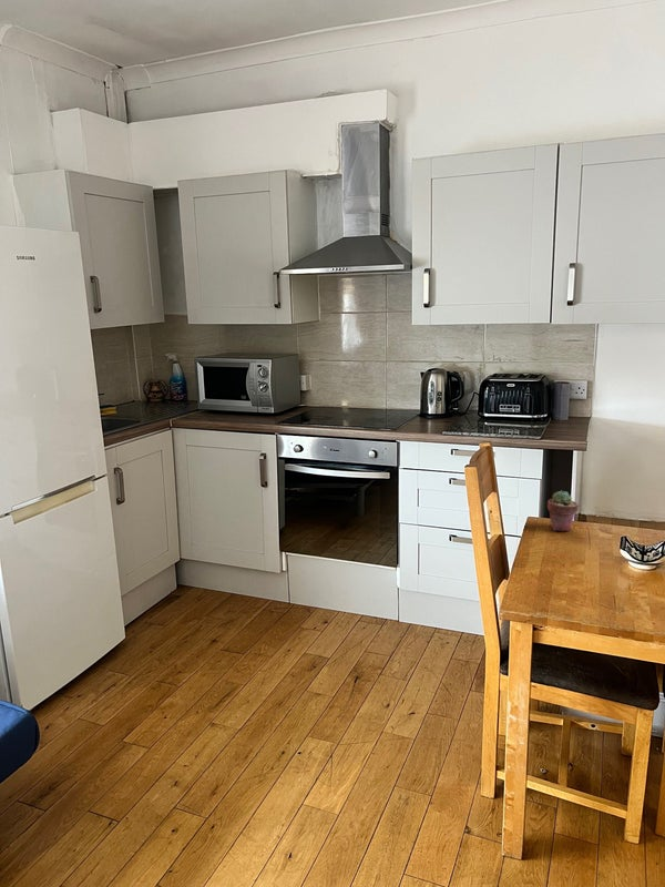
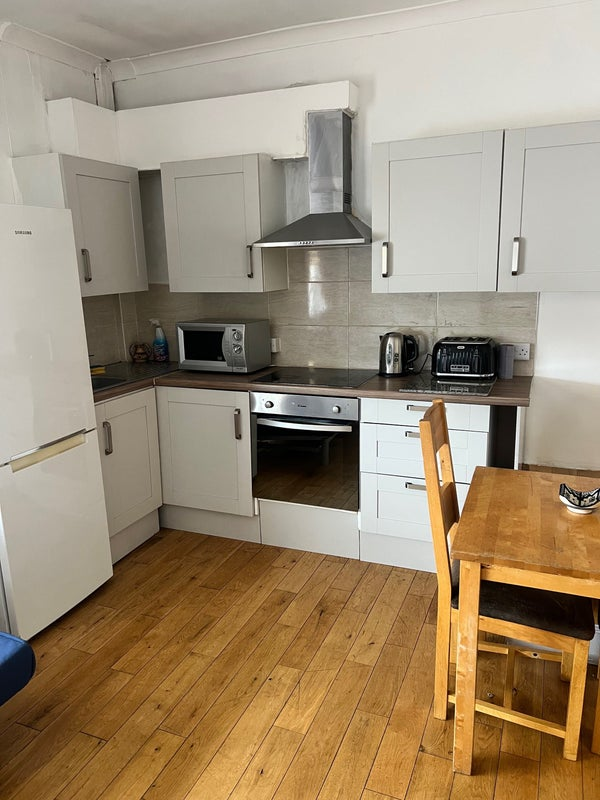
- potted succulent [546,489,580,532]
